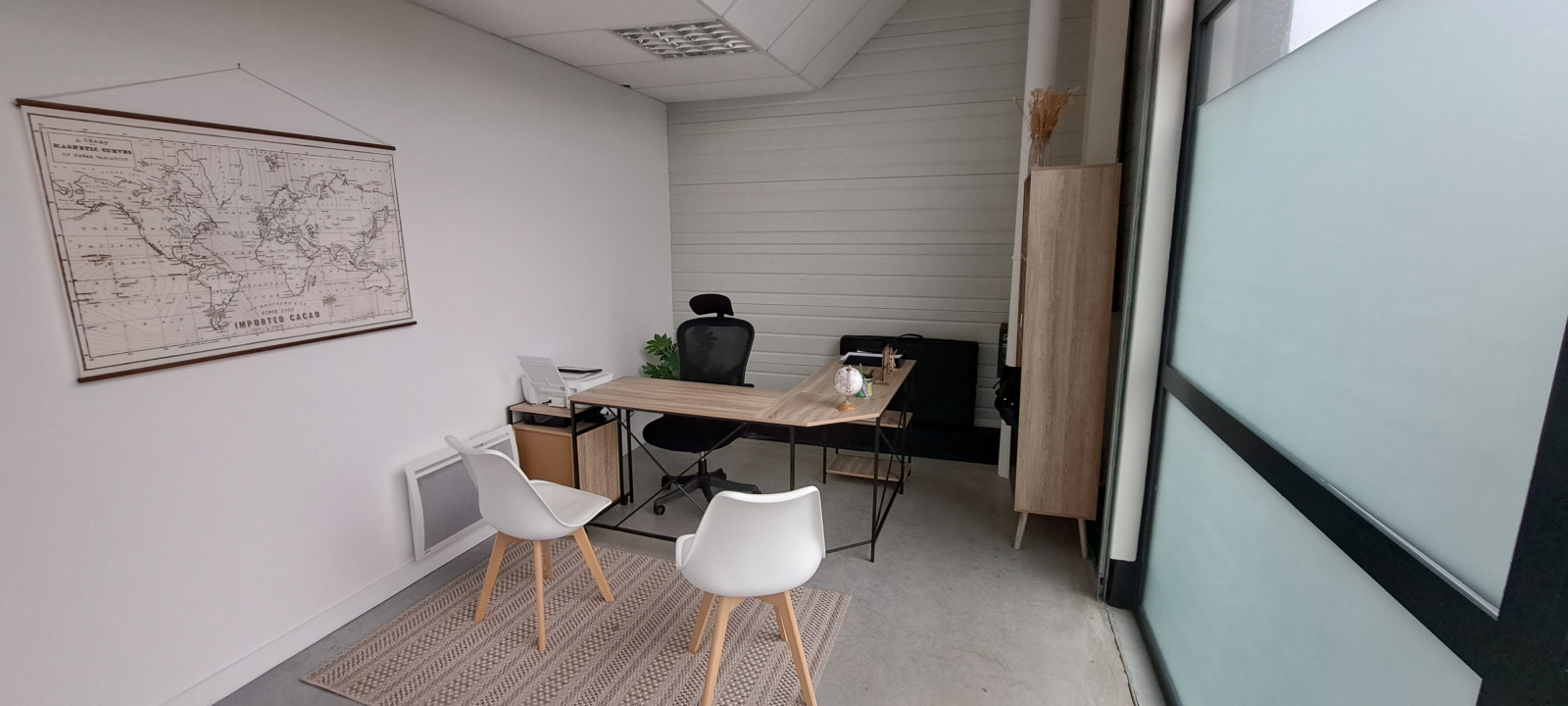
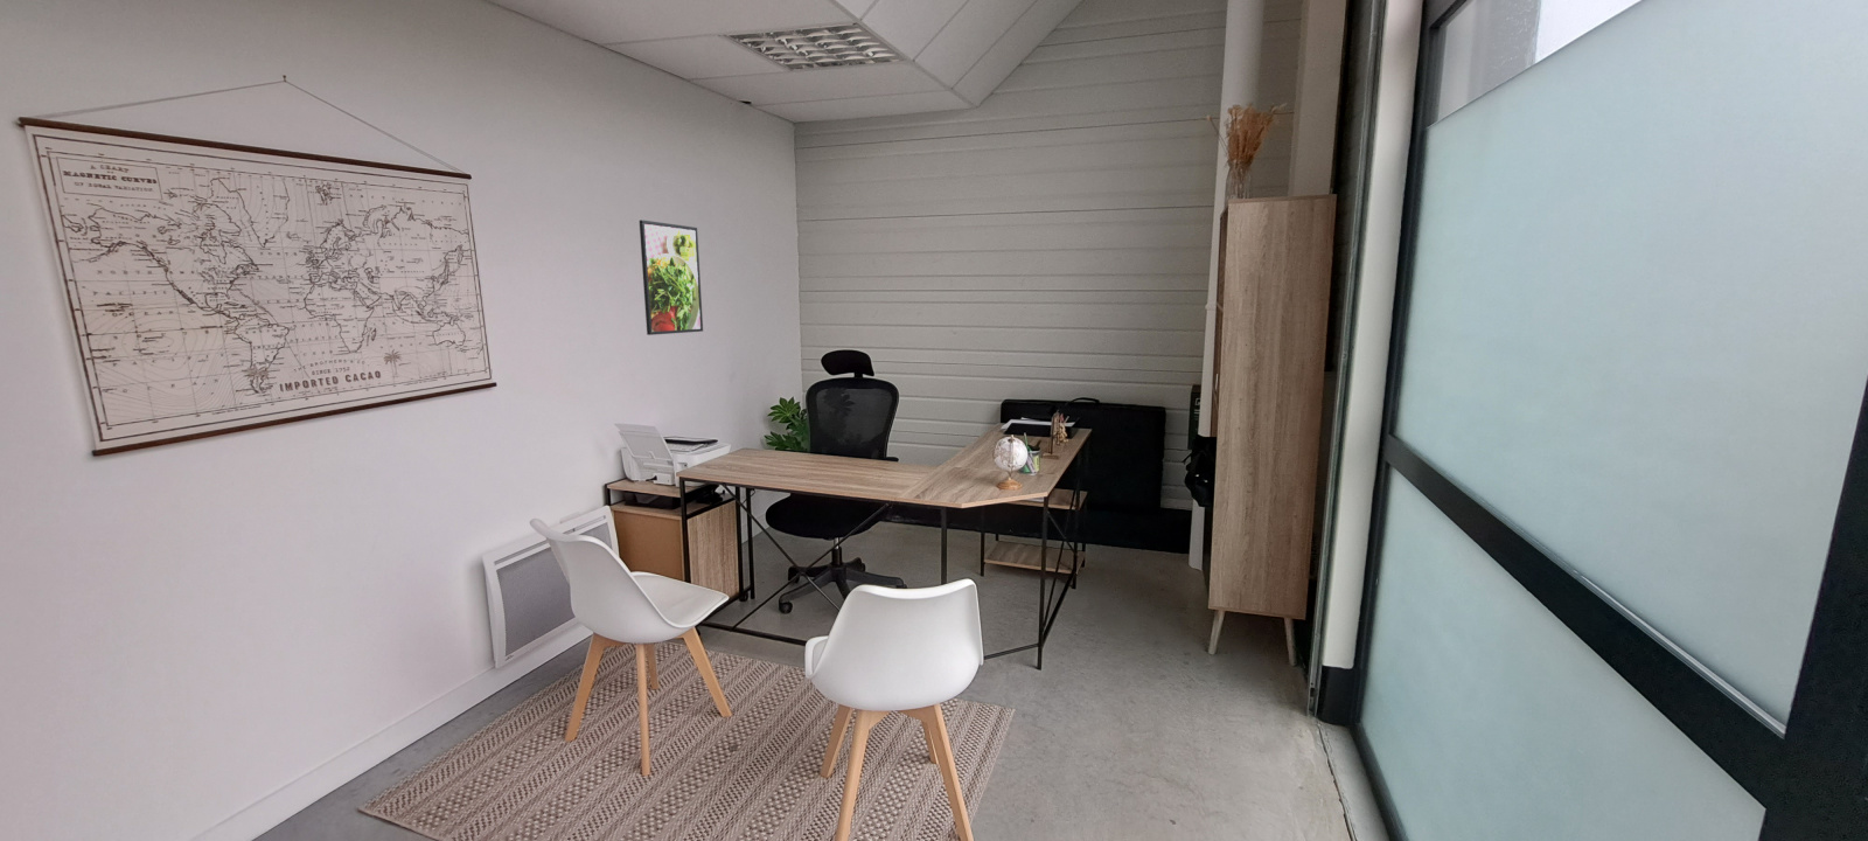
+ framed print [639,218,704,336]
